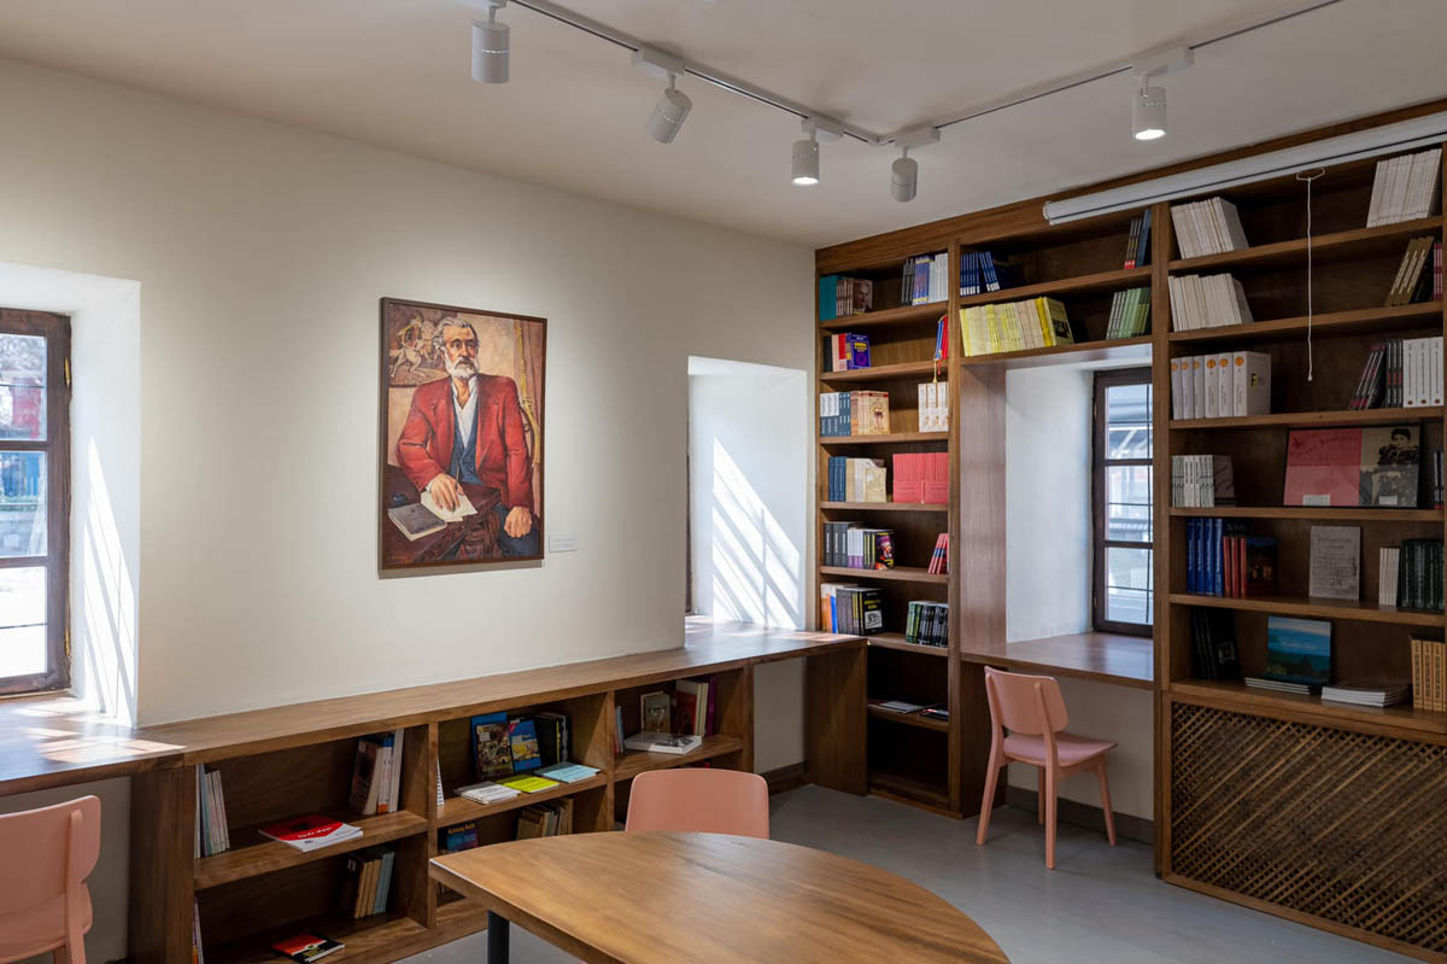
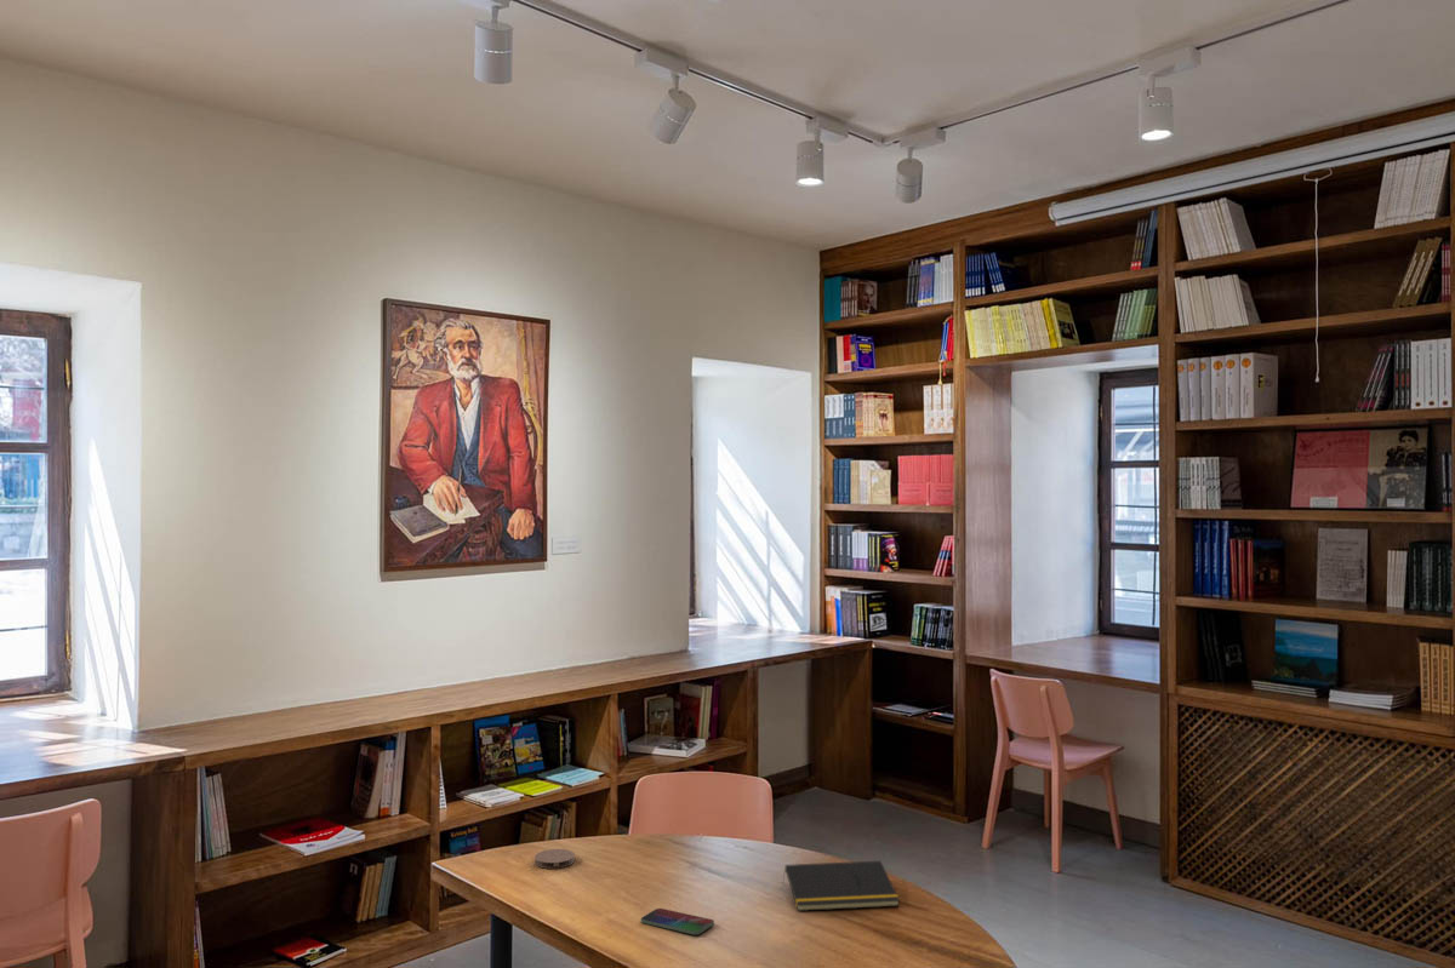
+ coaster [534,848,576,870]
+ smartphone [640,907,715,937]
+ notepad [781,860,901,912]
